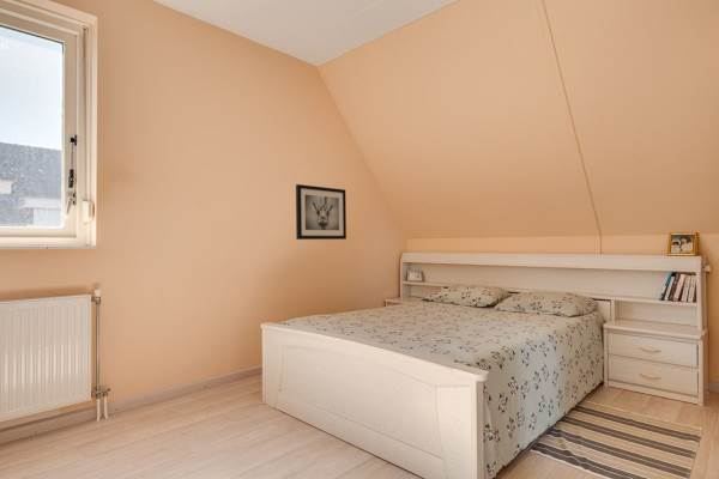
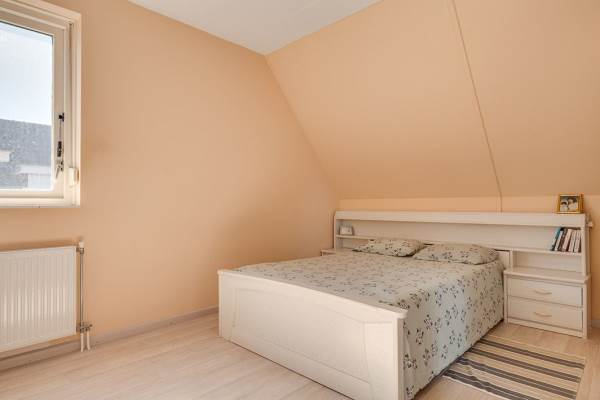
- wall art [295,183,348,241]
